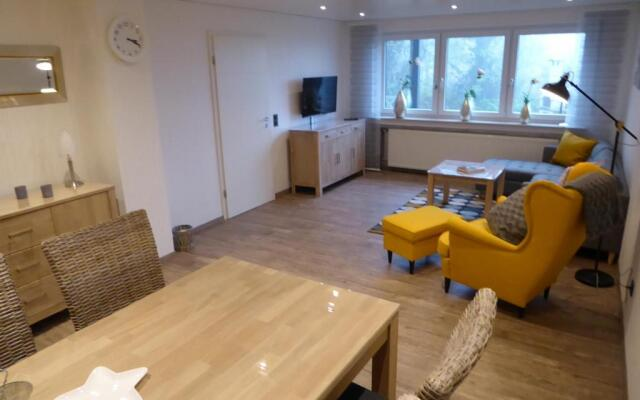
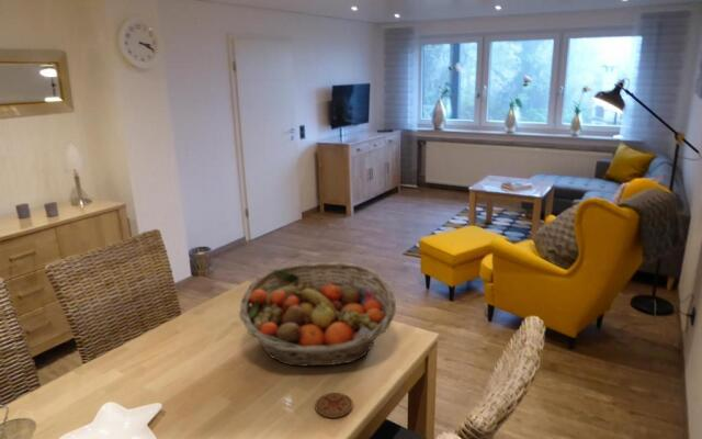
+ fruit basket [238,261,397,368]
+ coaster [314,392,354,419]
